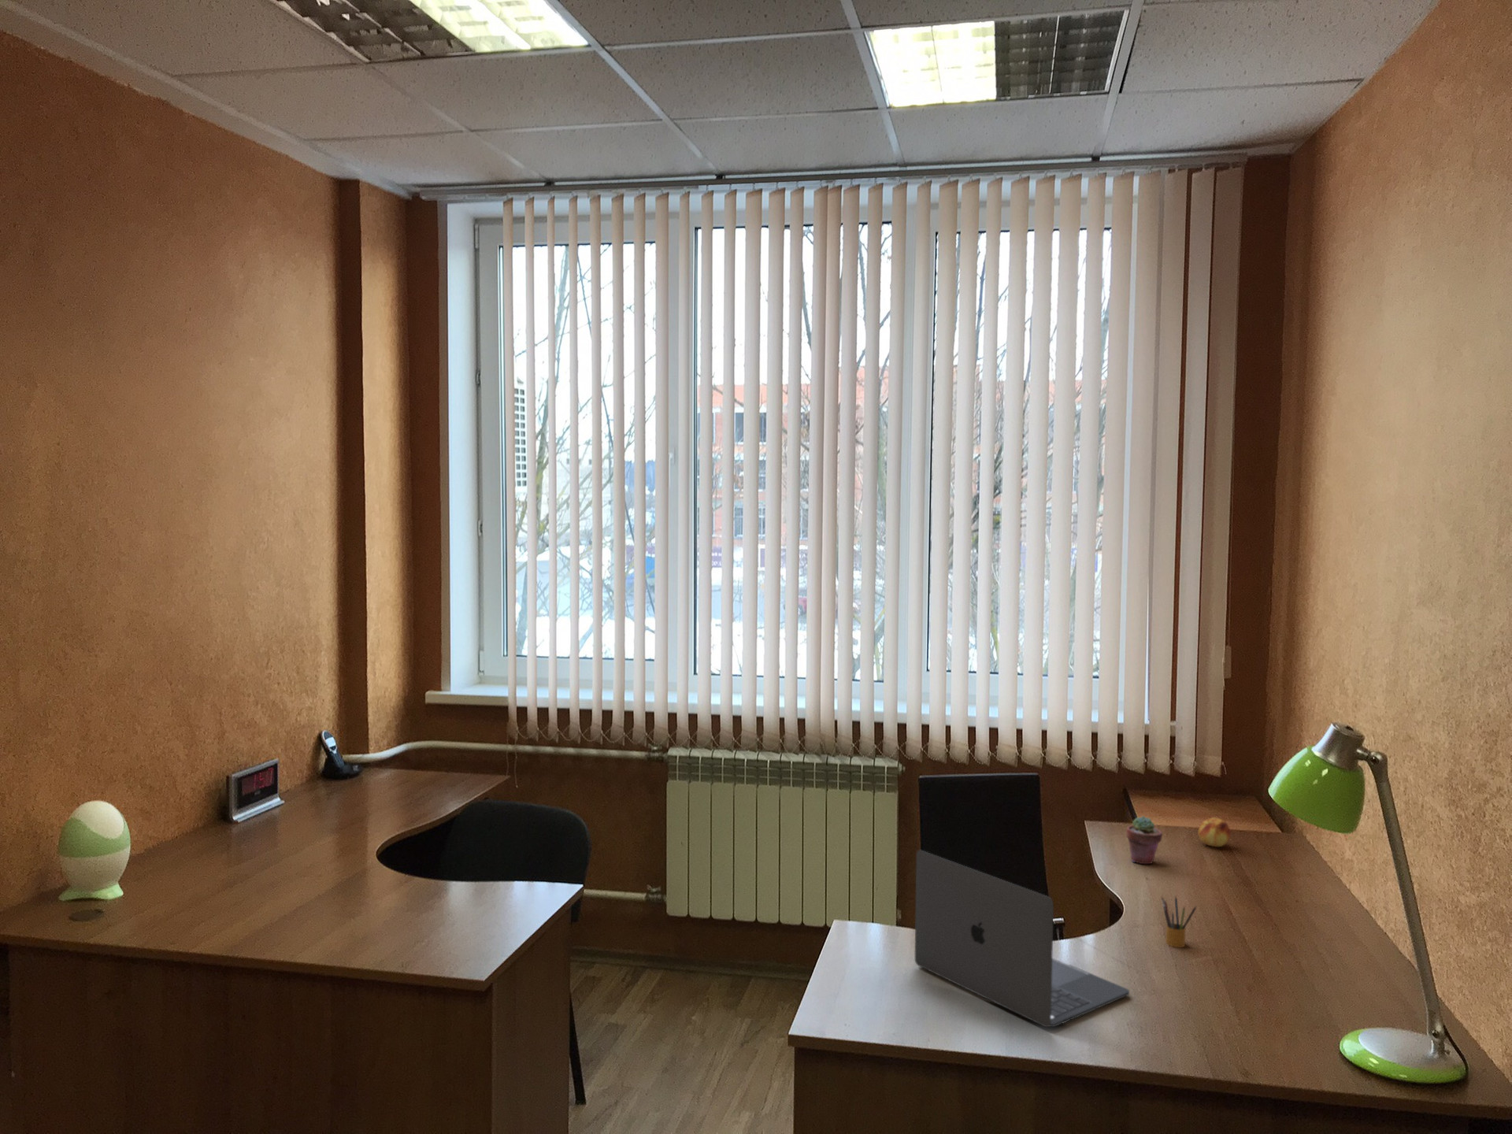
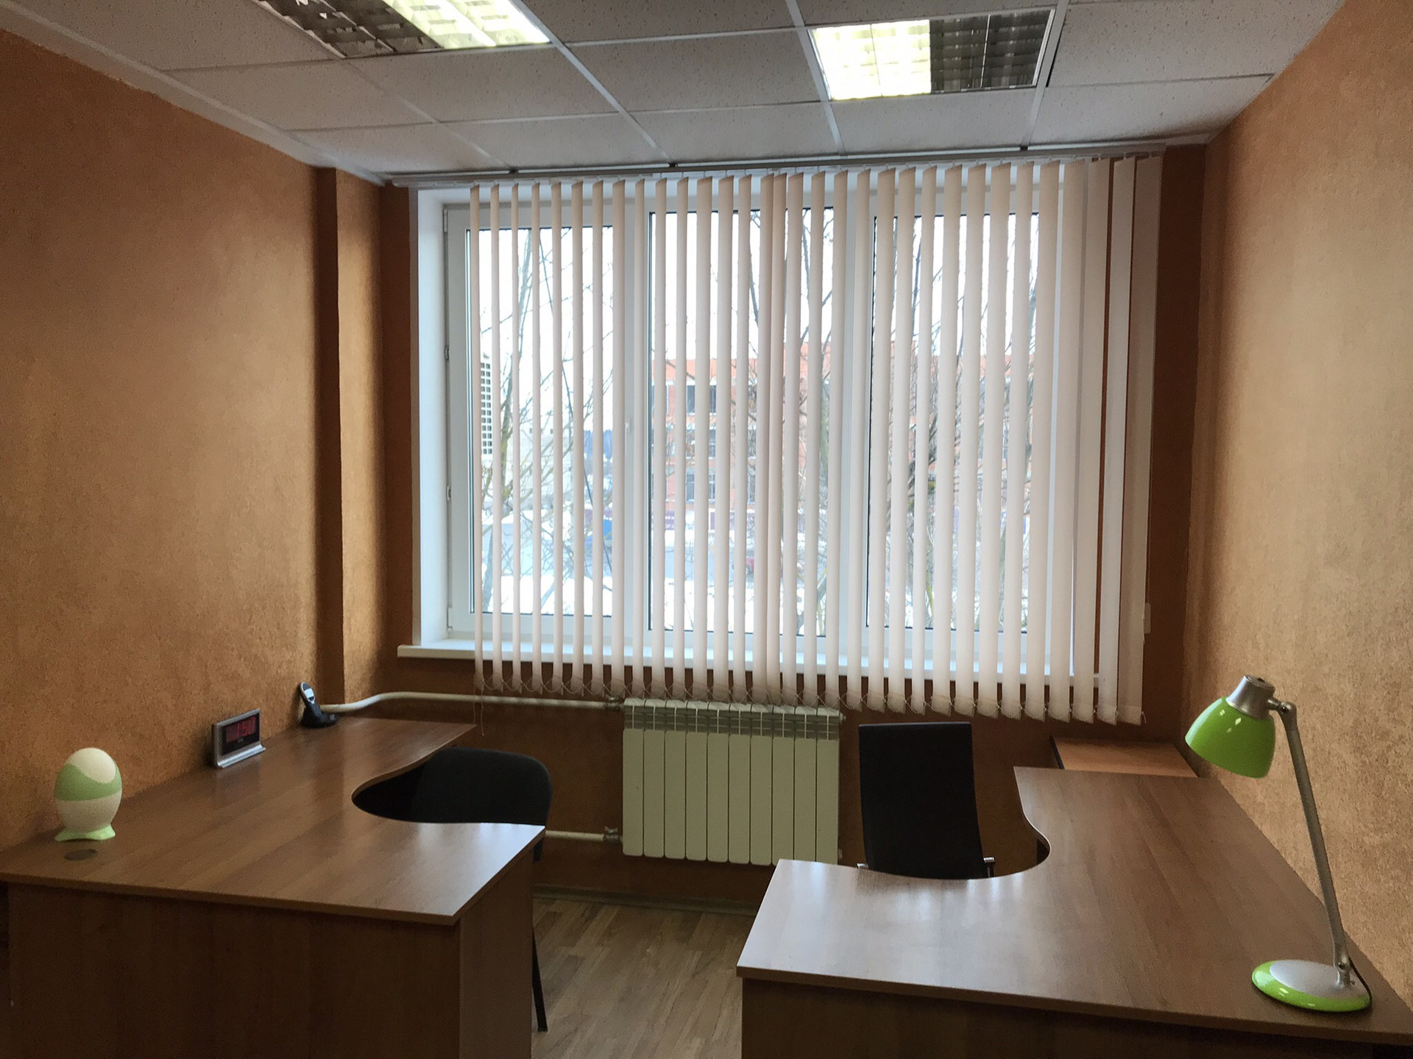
- laptop [914,849,1130,1028]
- pencil box [1161,895,1198,948]
- potted succulent [1125,815,1163,865]
- fruit [1197,817,1231,847]
